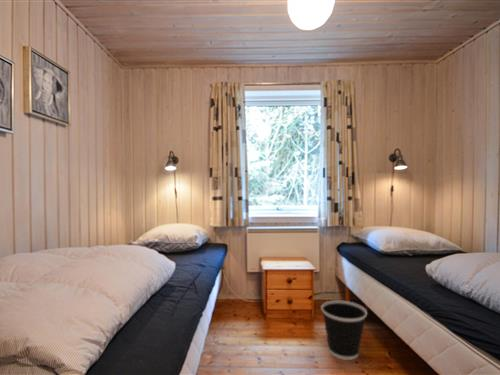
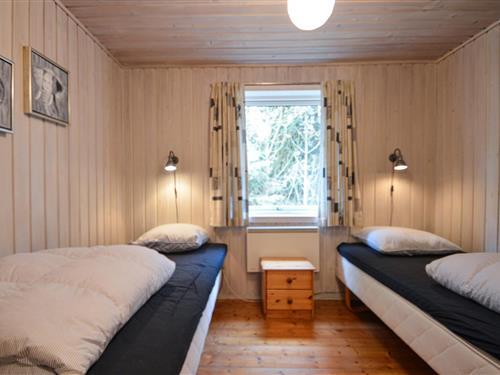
- wastebasket [320,299,368,361]
